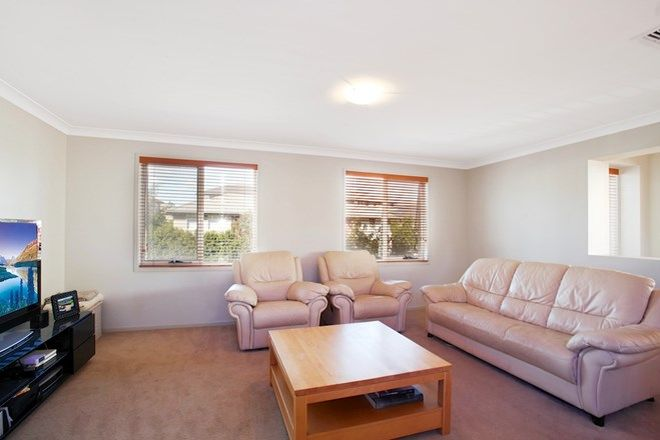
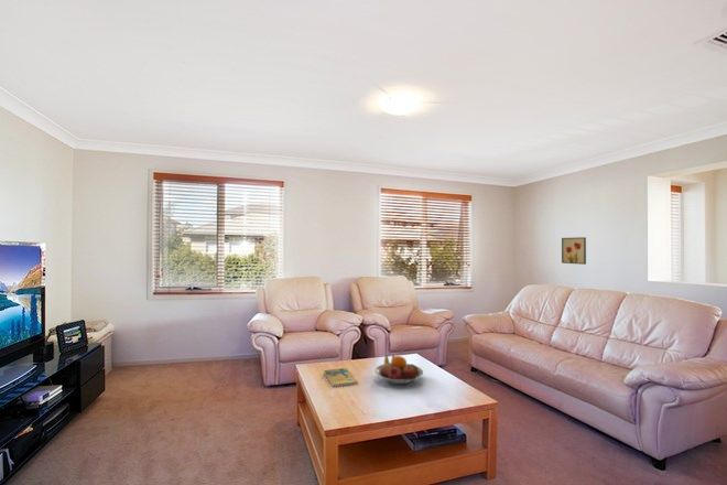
+ booklet [323,367,358,388]
+ fruit bowl [373,354,425,385]
+ wall art [561,236,587,266]
